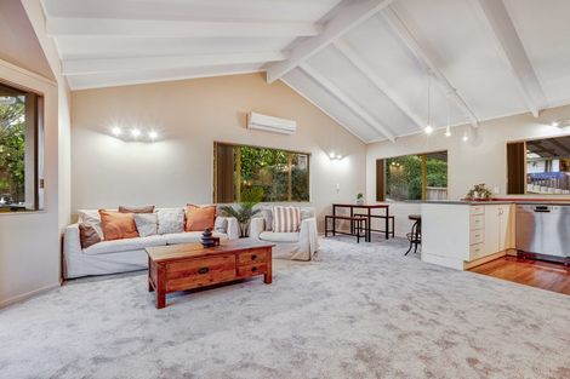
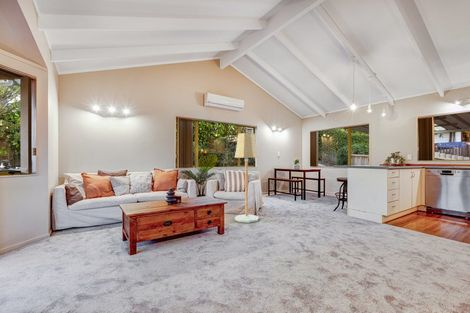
+ floor lamp [234,132,259,224]
